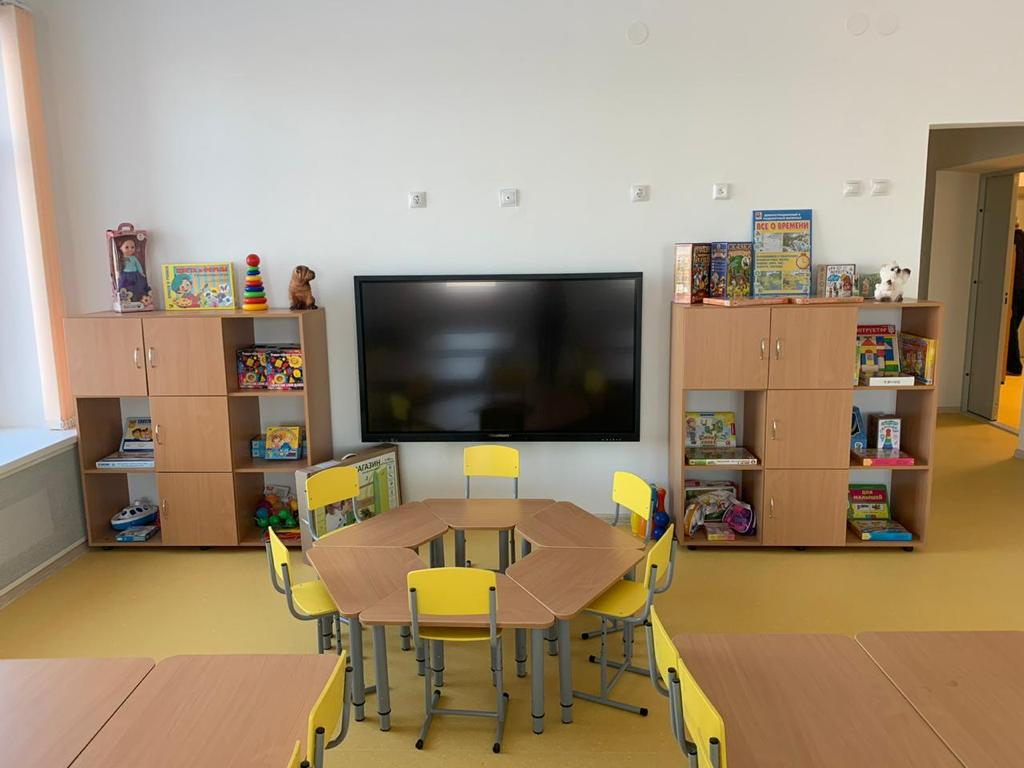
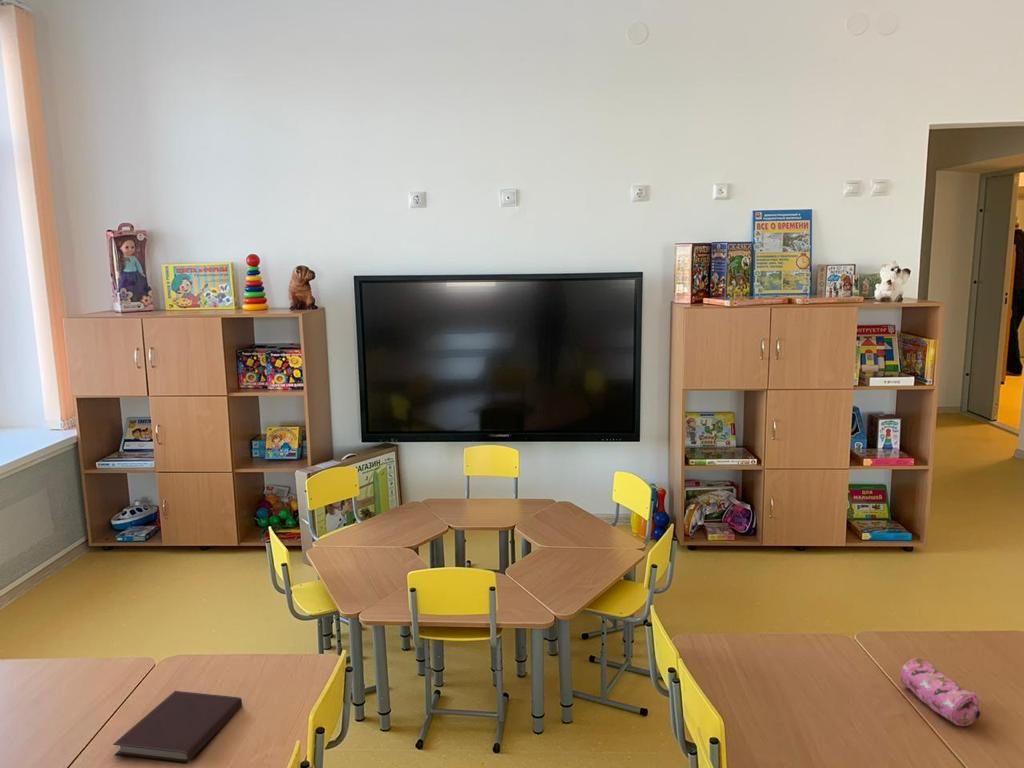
+ pencil case [900,657,982,727]
+ notebook [112,690,243,765]
